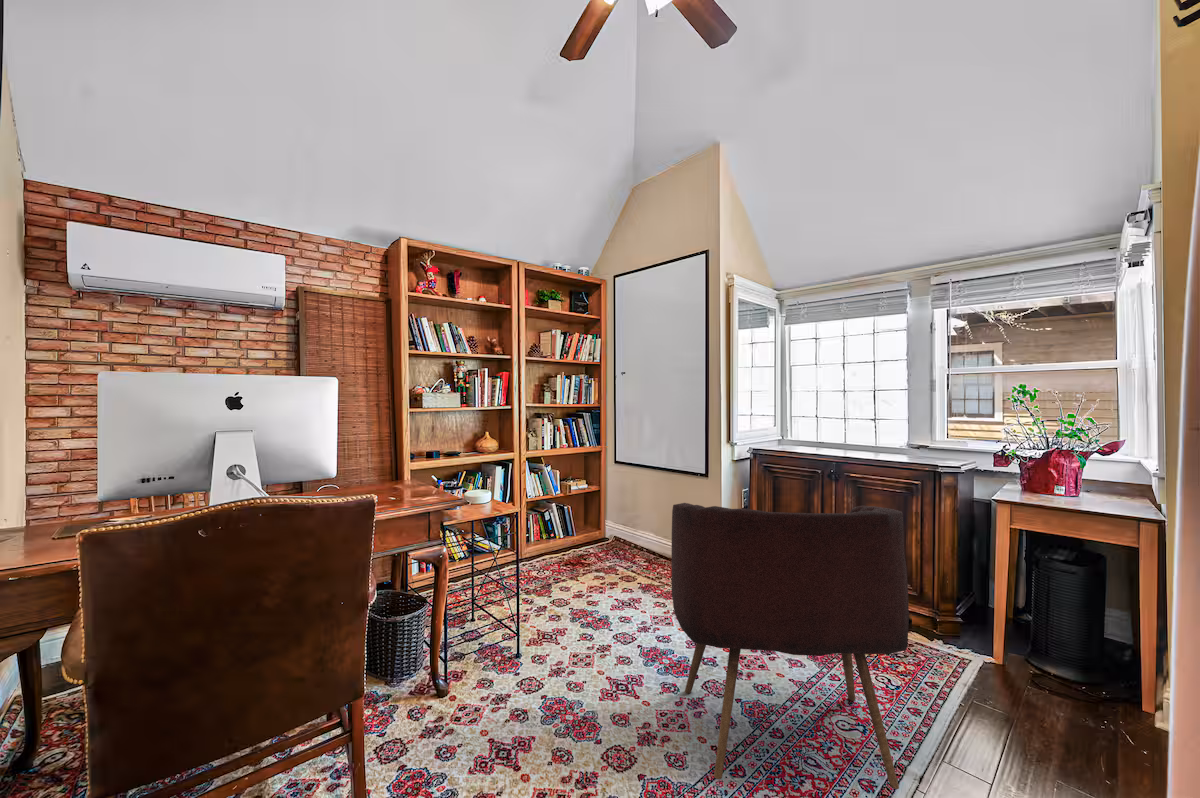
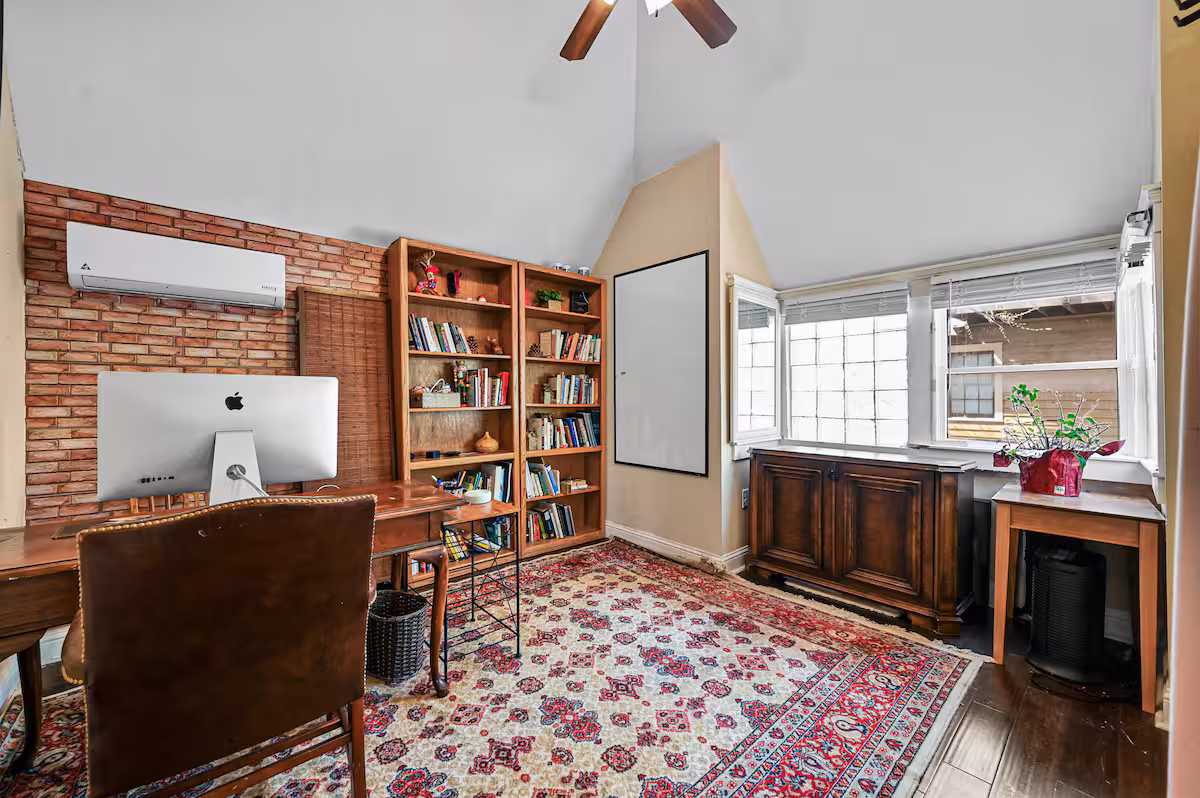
- armchair [671,502,910,790]
